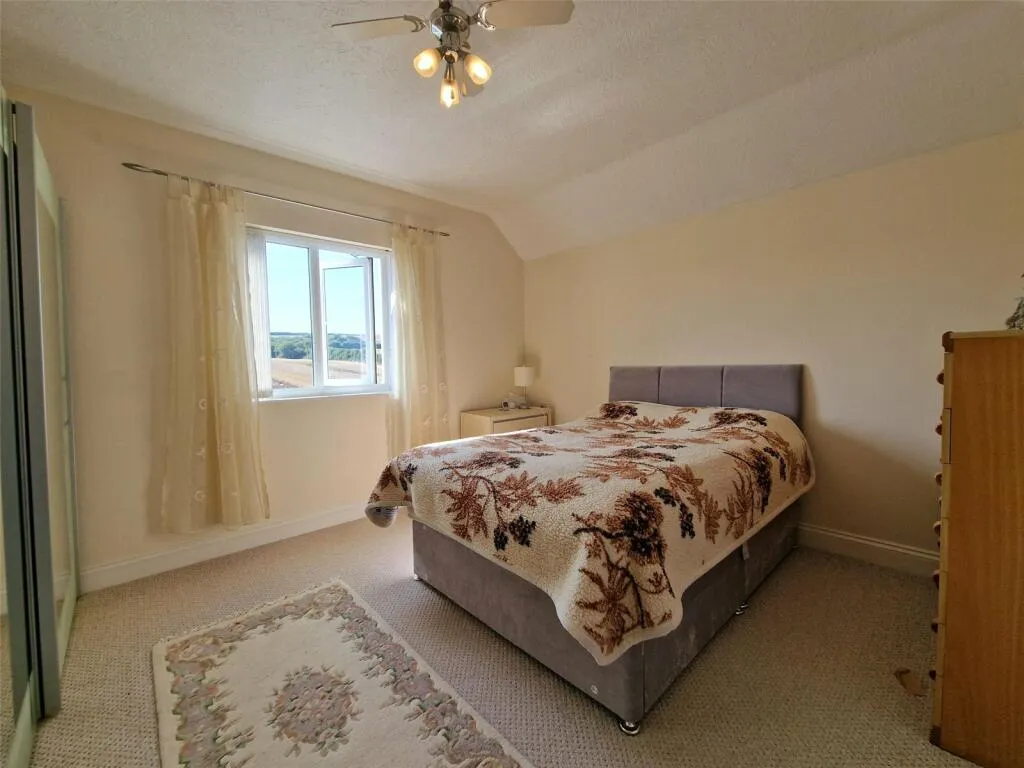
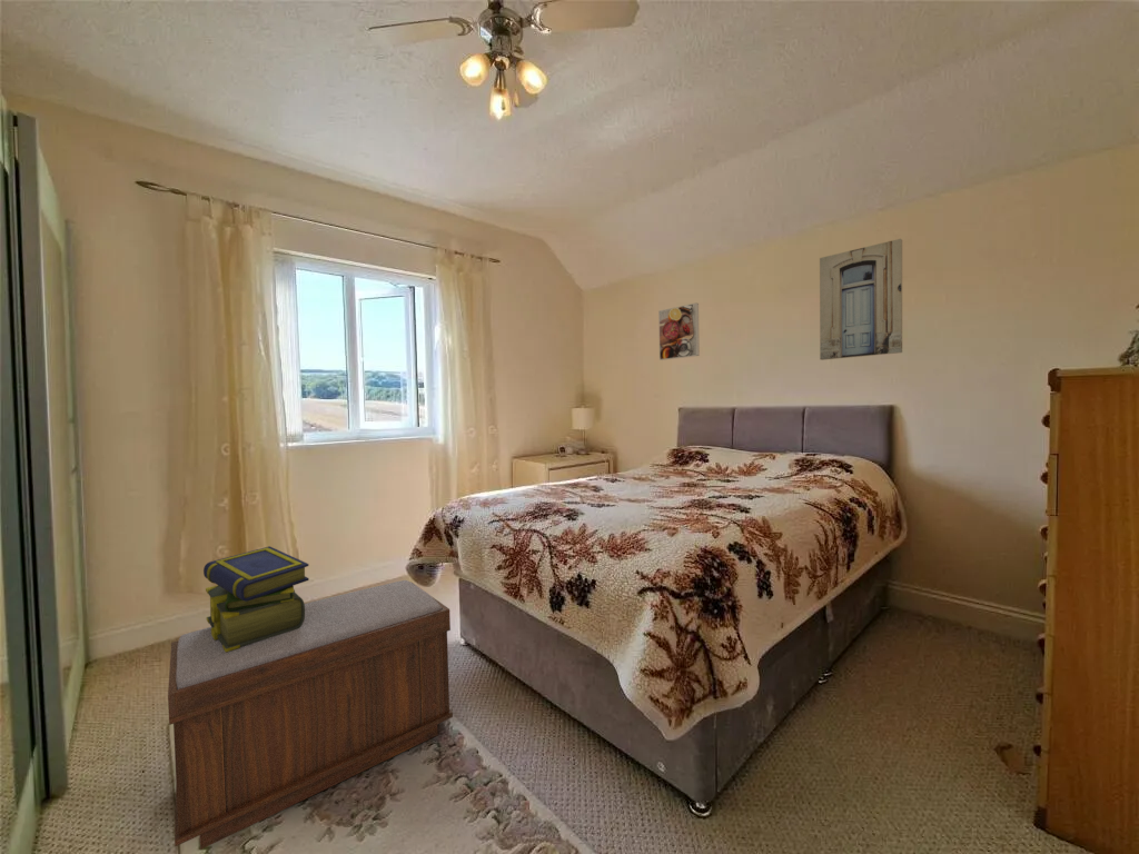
+ wall art [819,238,903,361]
+ stack of books [202,545,310,652]
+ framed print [657,302,701,361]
+ bench [167,579,454,851]
